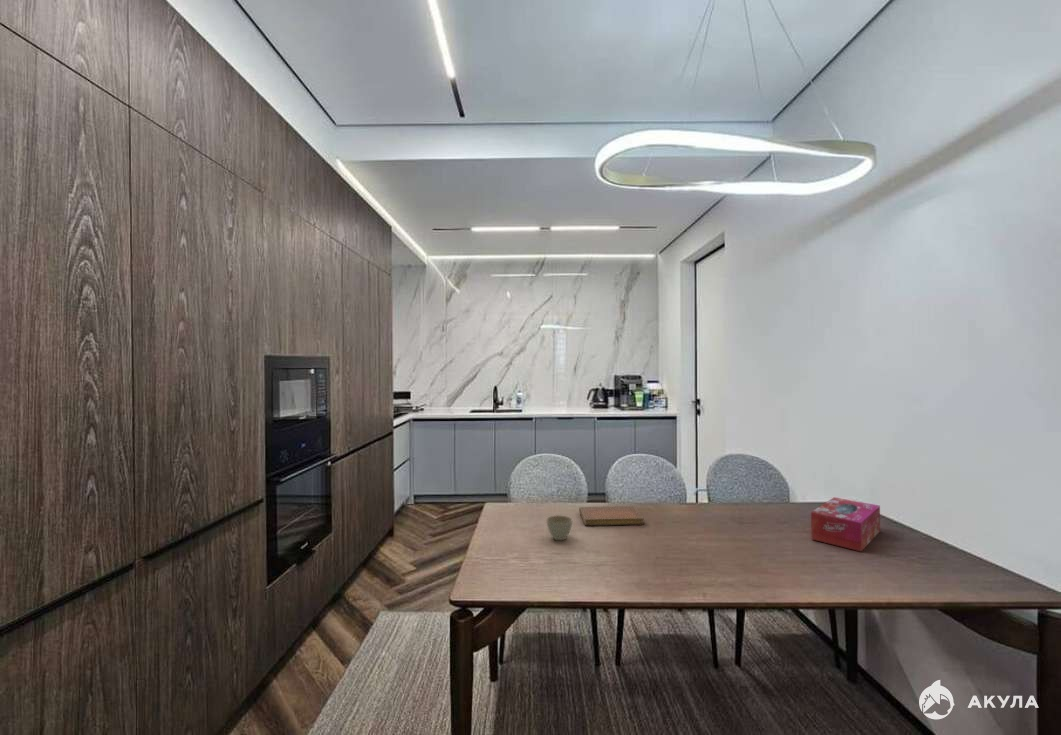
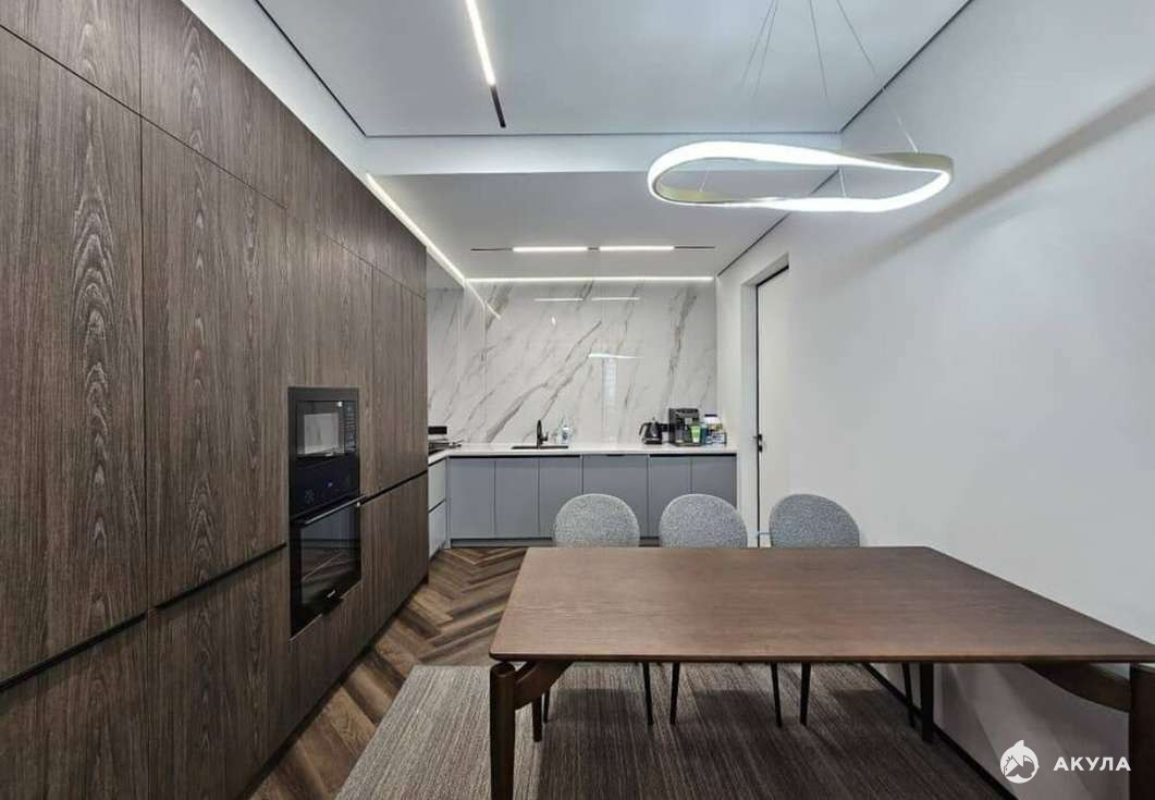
- tissue box [810,496,881,552]
- flower pot [545,514,573,541]
- notebook [578,505,645,526]
